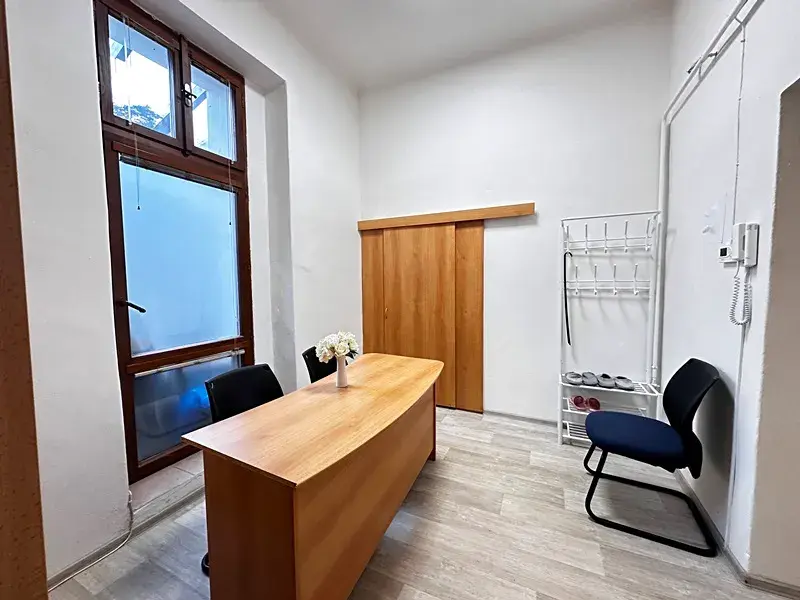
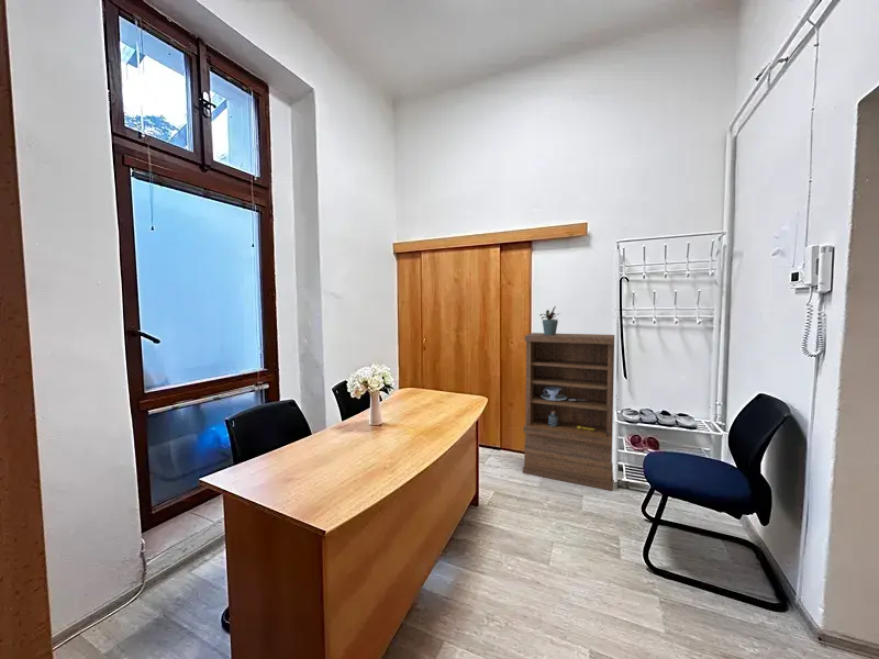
+ bookshelf [522,332,615,492]
+ potted plant [538,305,561,335]
